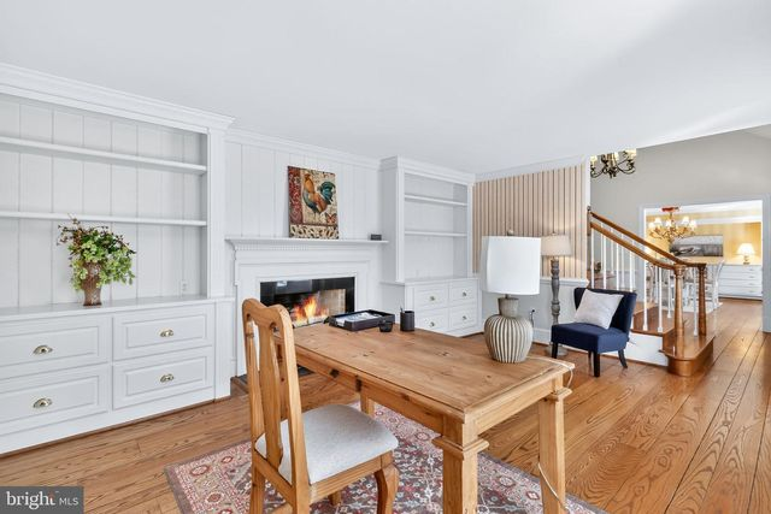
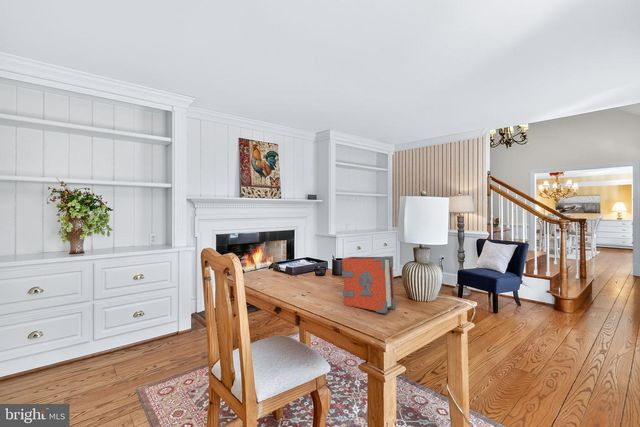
+ book [341,255,397,314]
